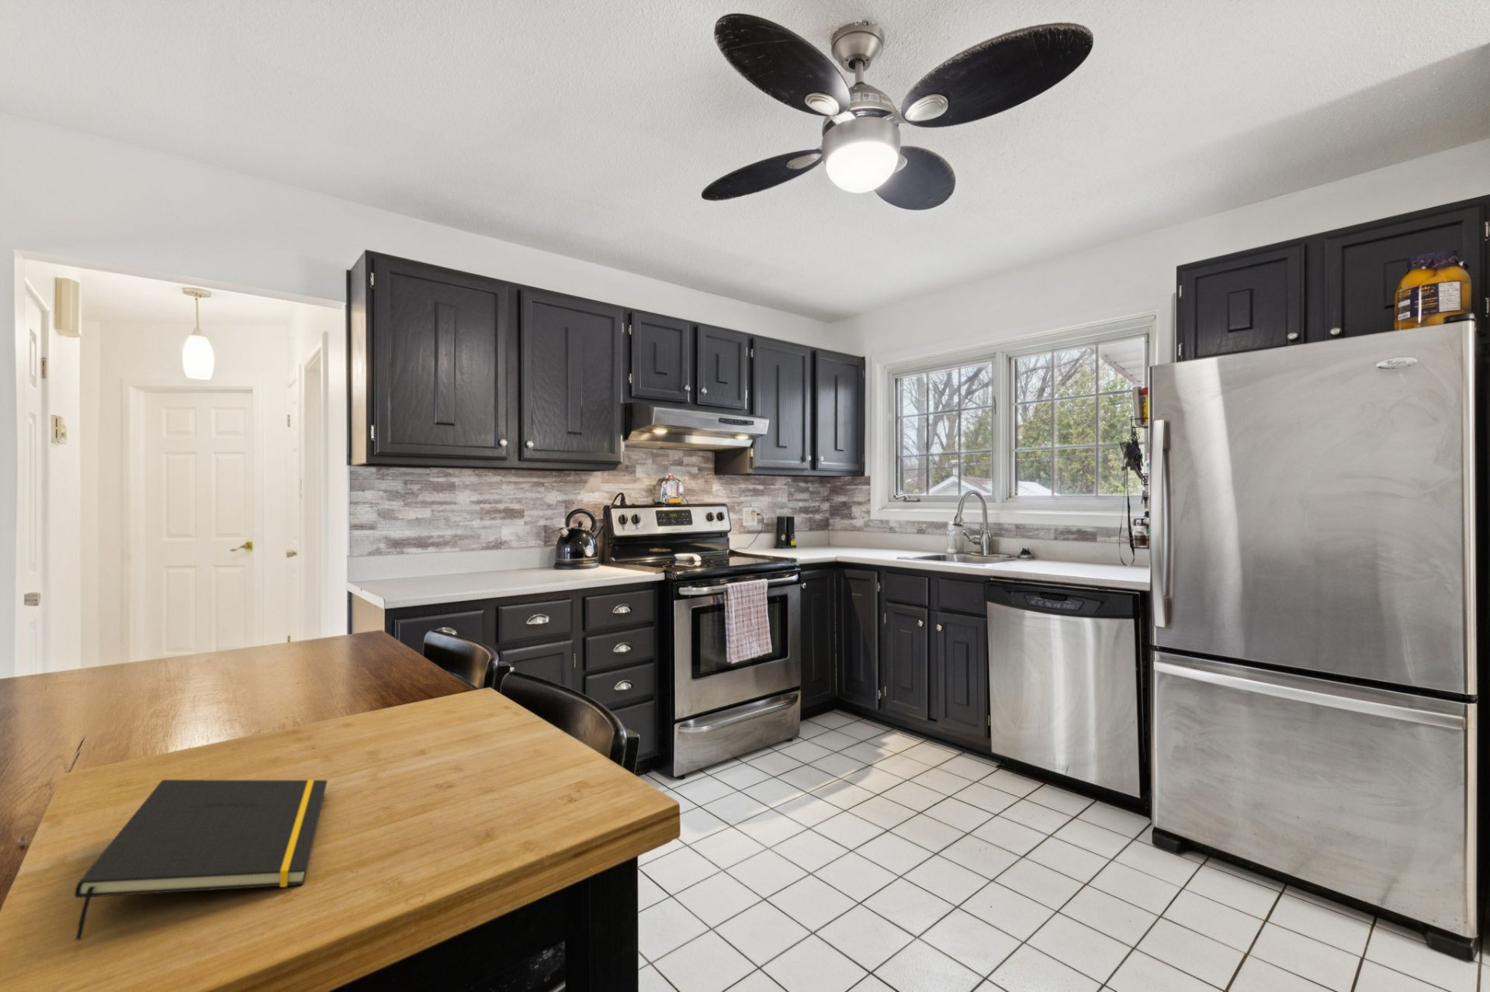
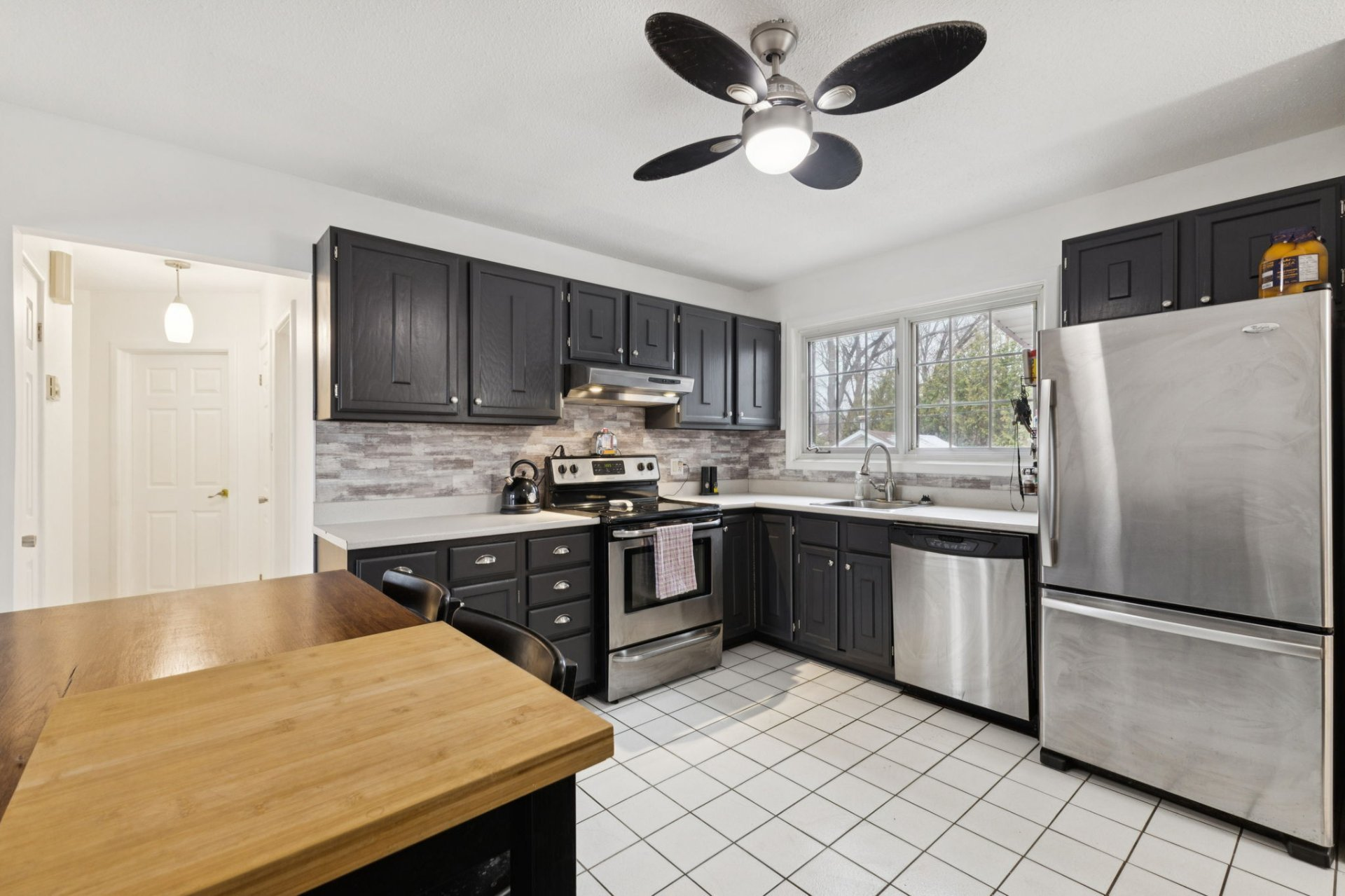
- notepad [74,778,328,941]
